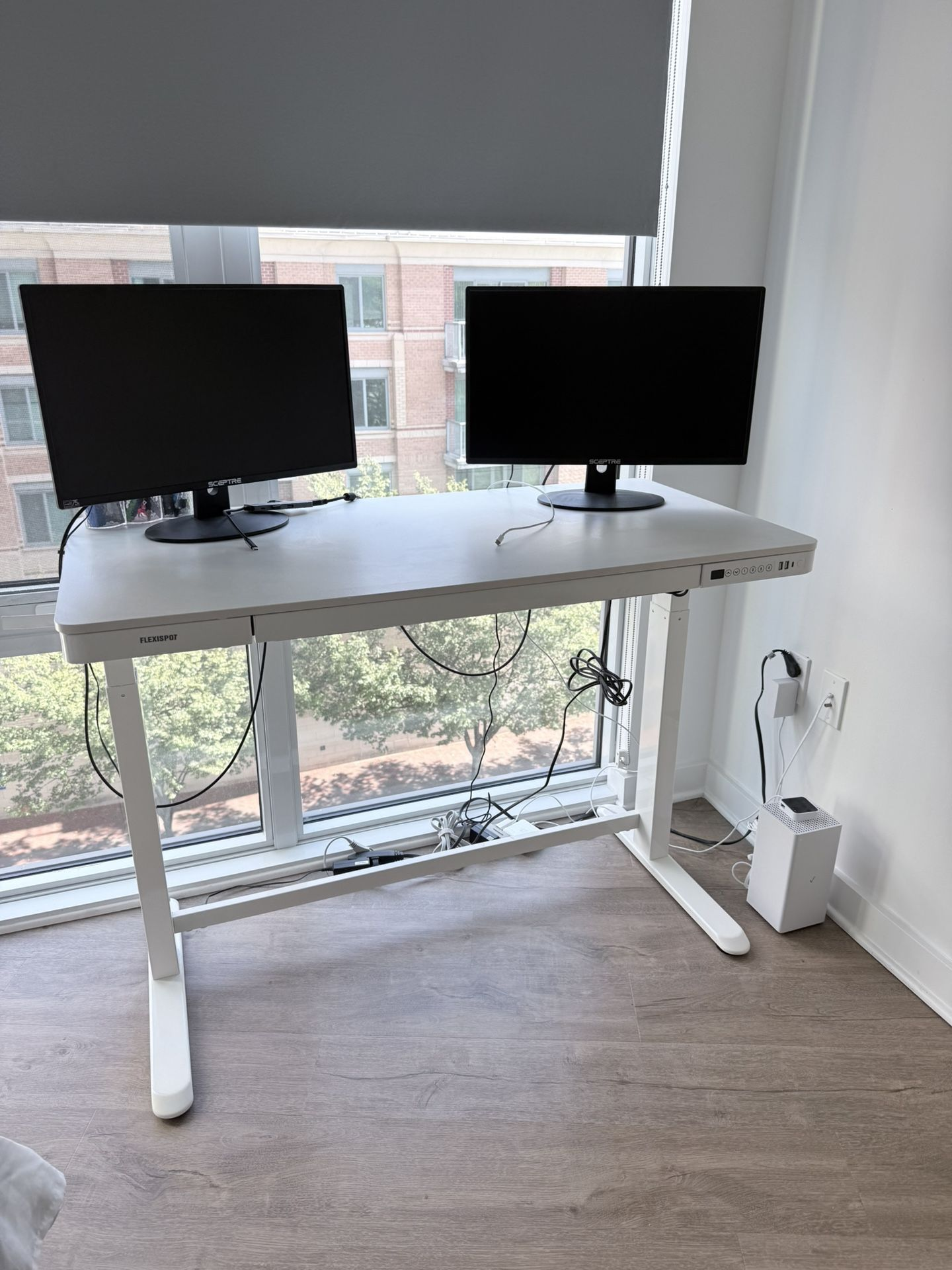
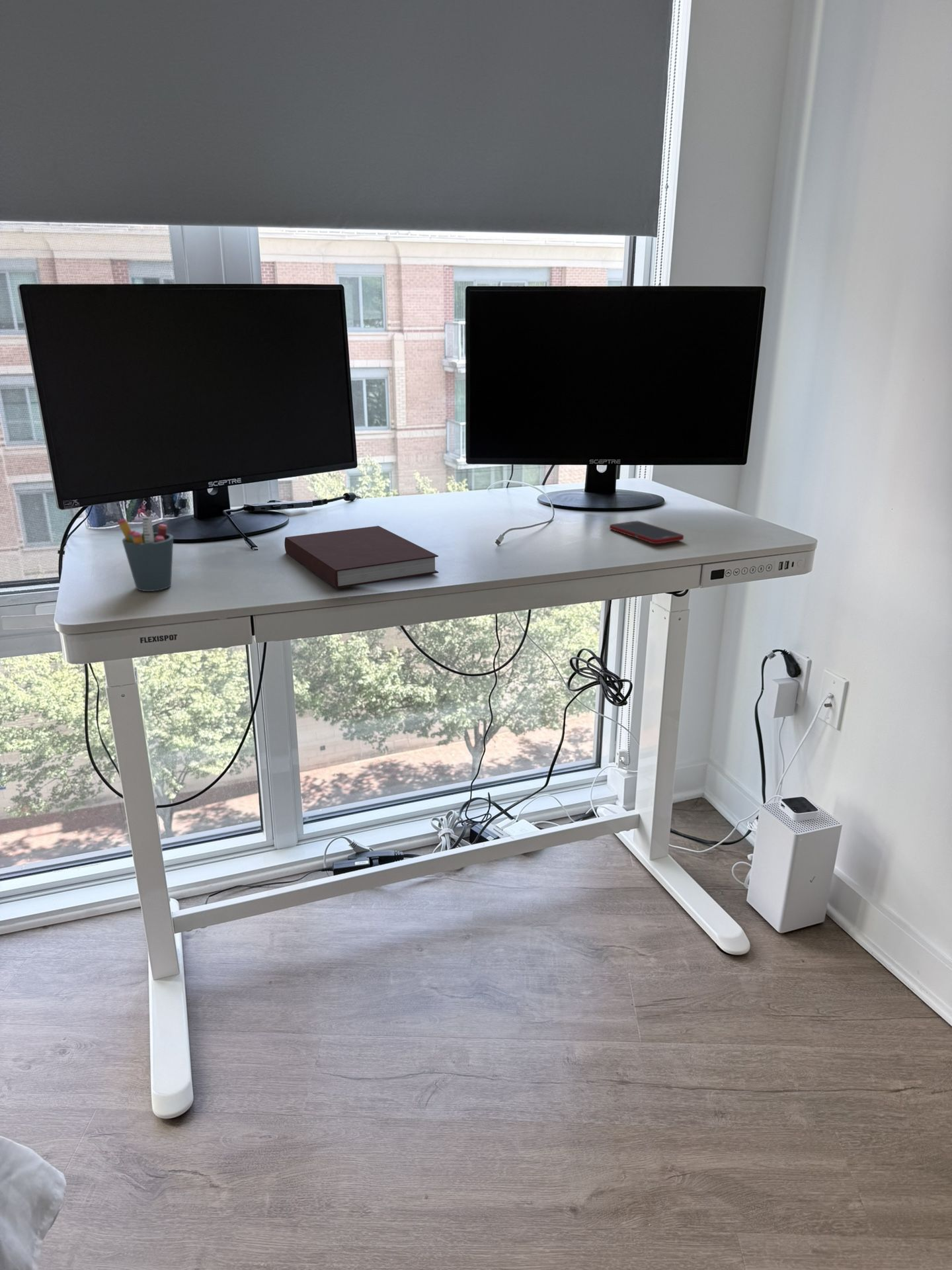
+ notebook [284,525,439,589]
+ cell phone [609,521,684,544]
+ pen holder [117,516,174,592]
